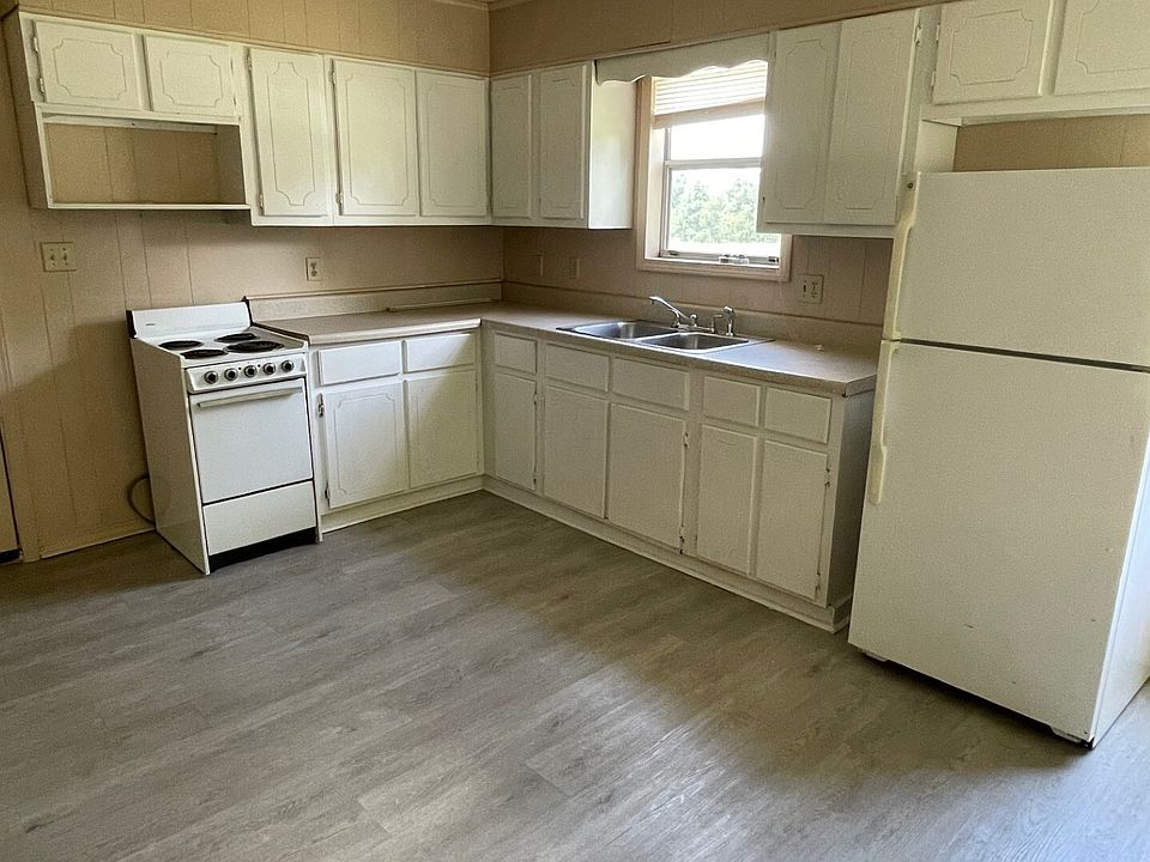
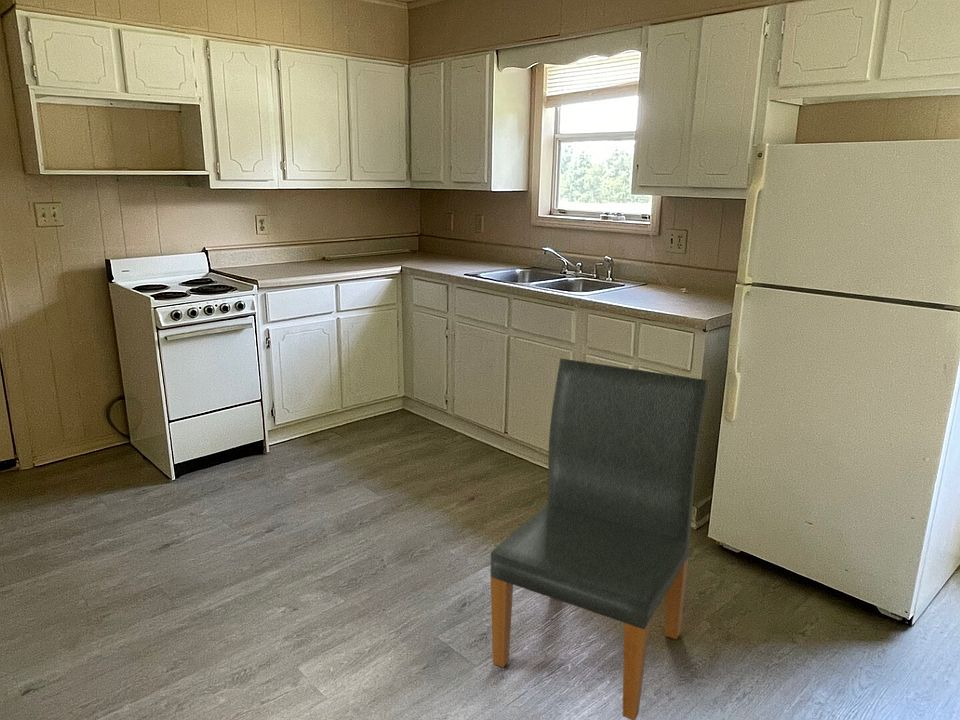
+ dining chair [490,357,710,720]
